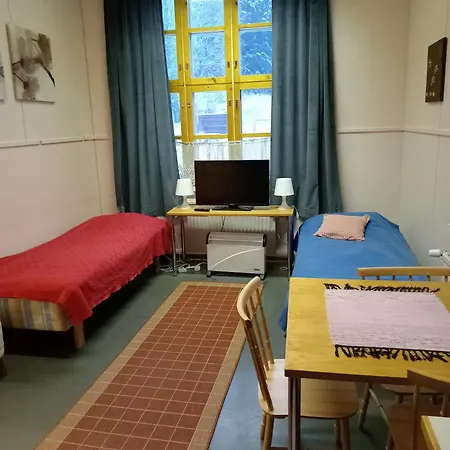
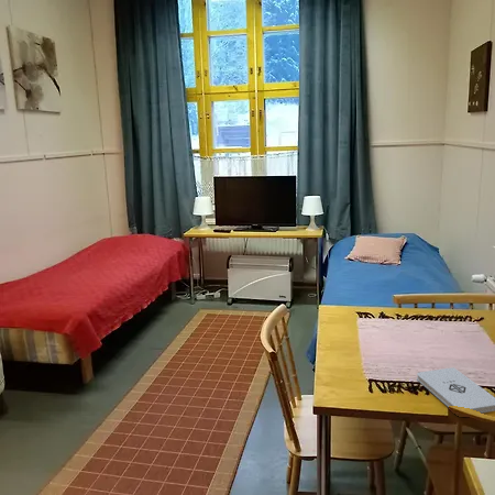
+ notepad [416,366,495,414]
